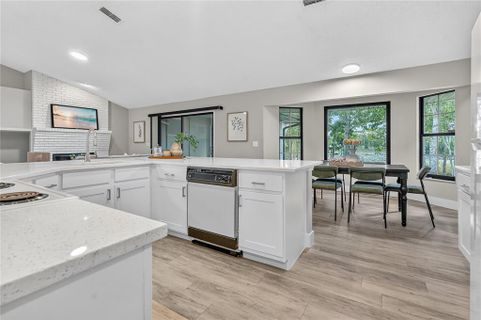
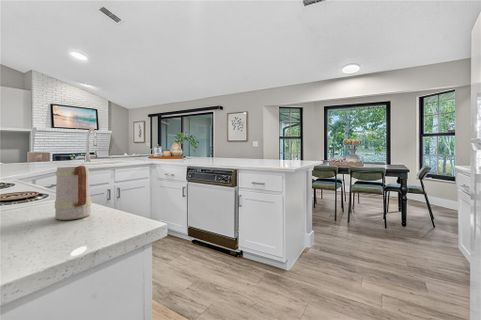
+ mug [54,165,92,221]
